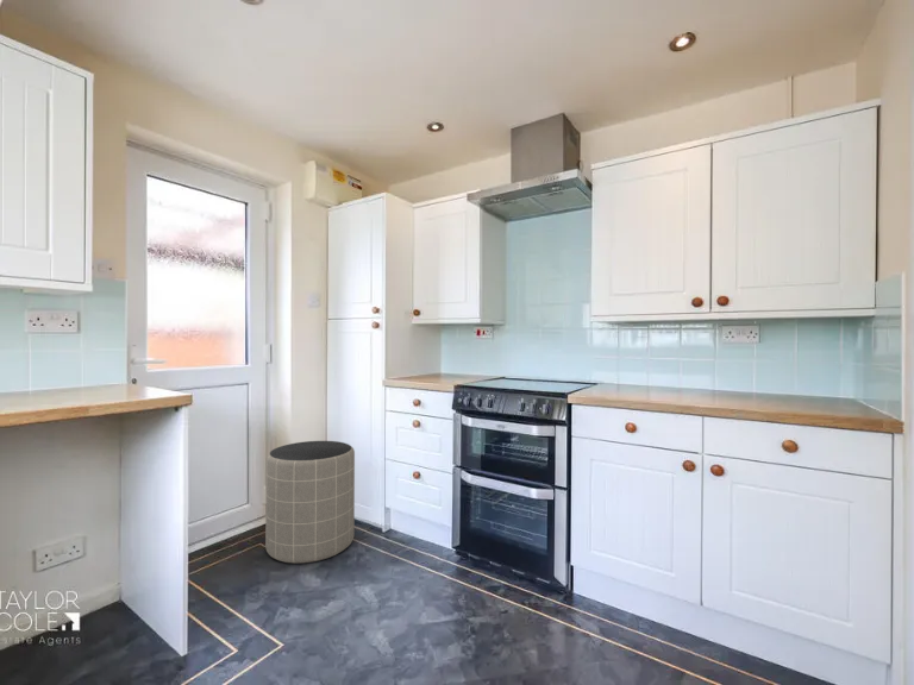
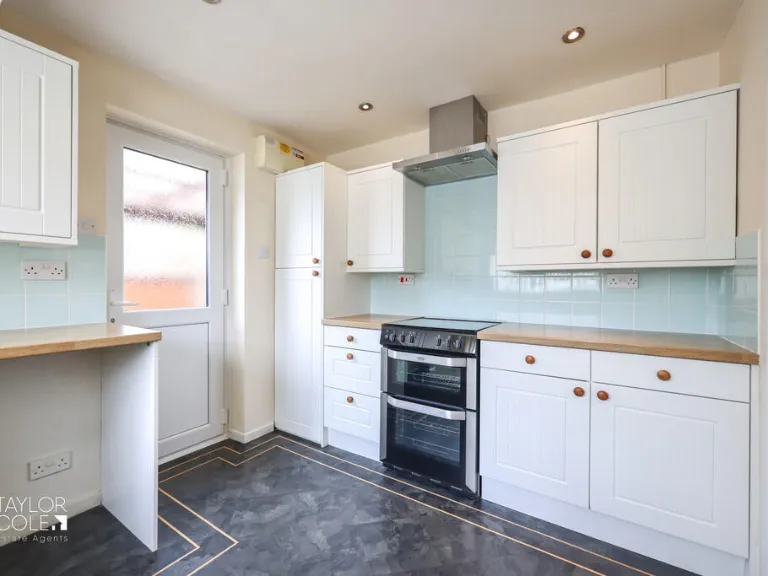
- trash can [264,440,356,565]
